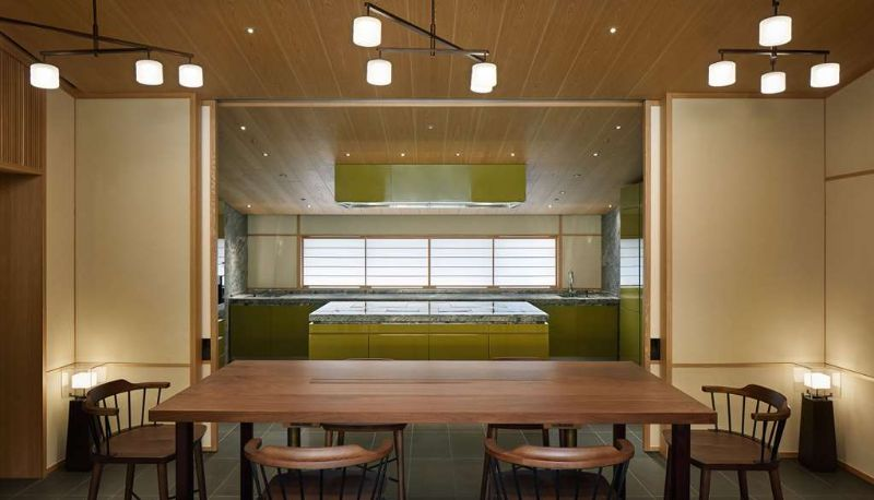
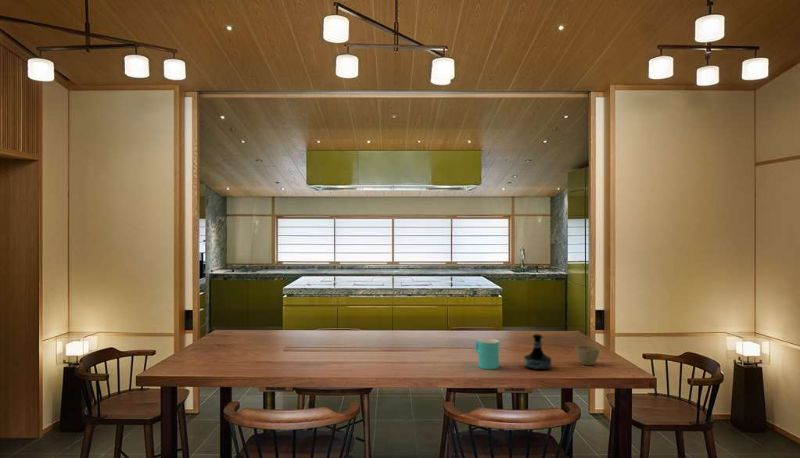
+ flower pot [575,344,601,366]
+ tequila bottle [523,333,552,371]
+ cup [474,338,500,370]
